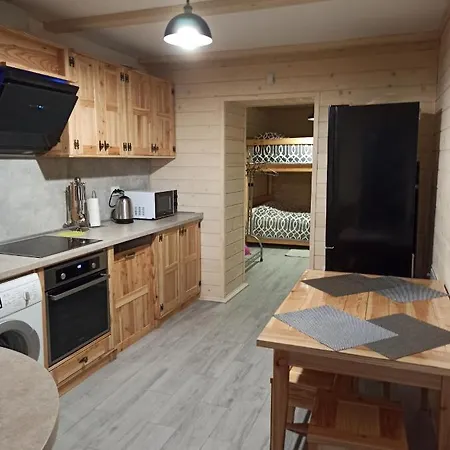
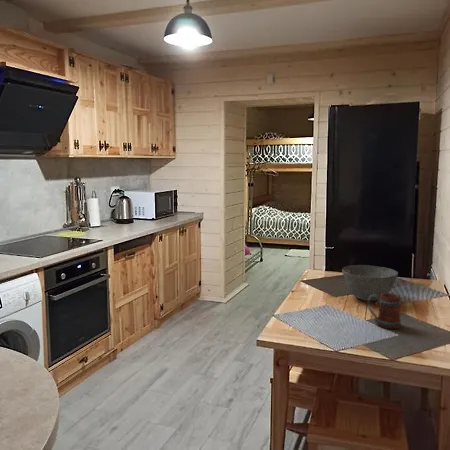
+ mug [366,292,402,330]
+ bowl [341,264,399,302]
